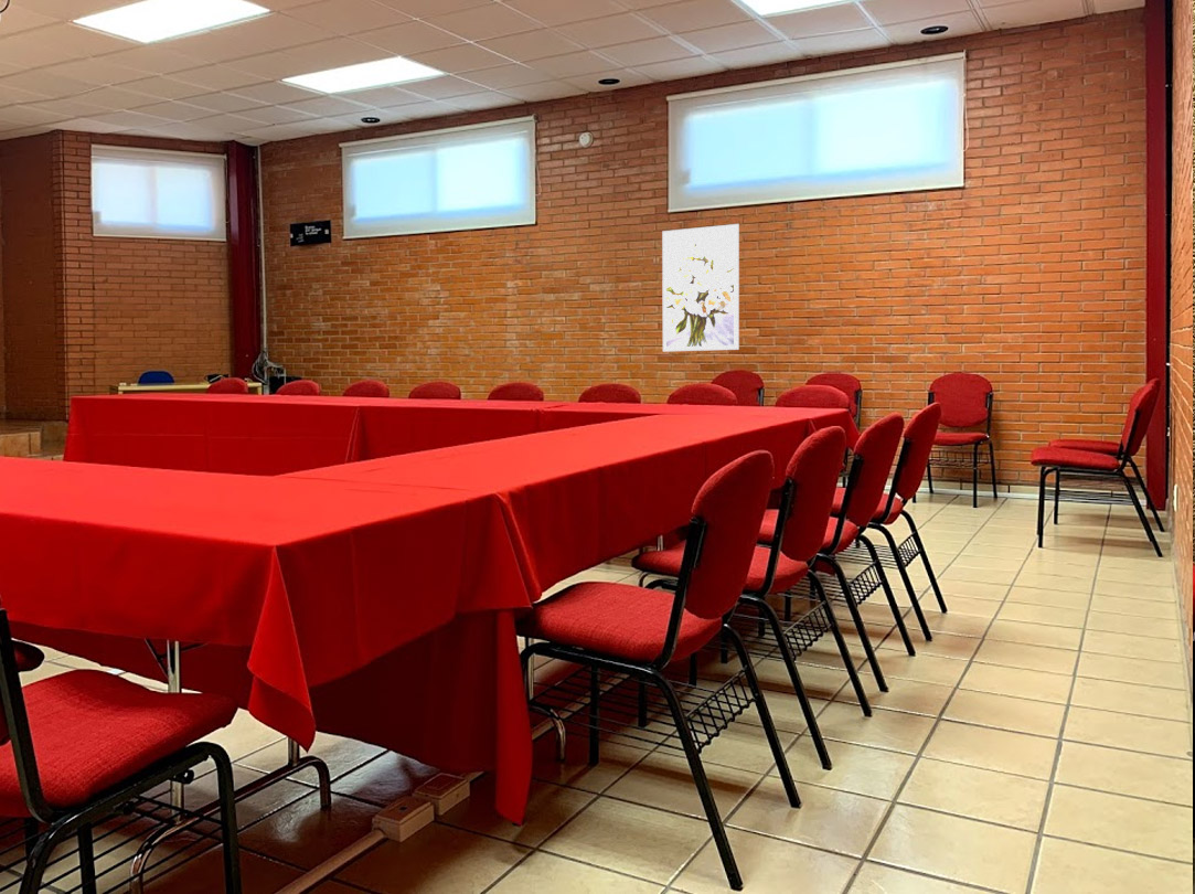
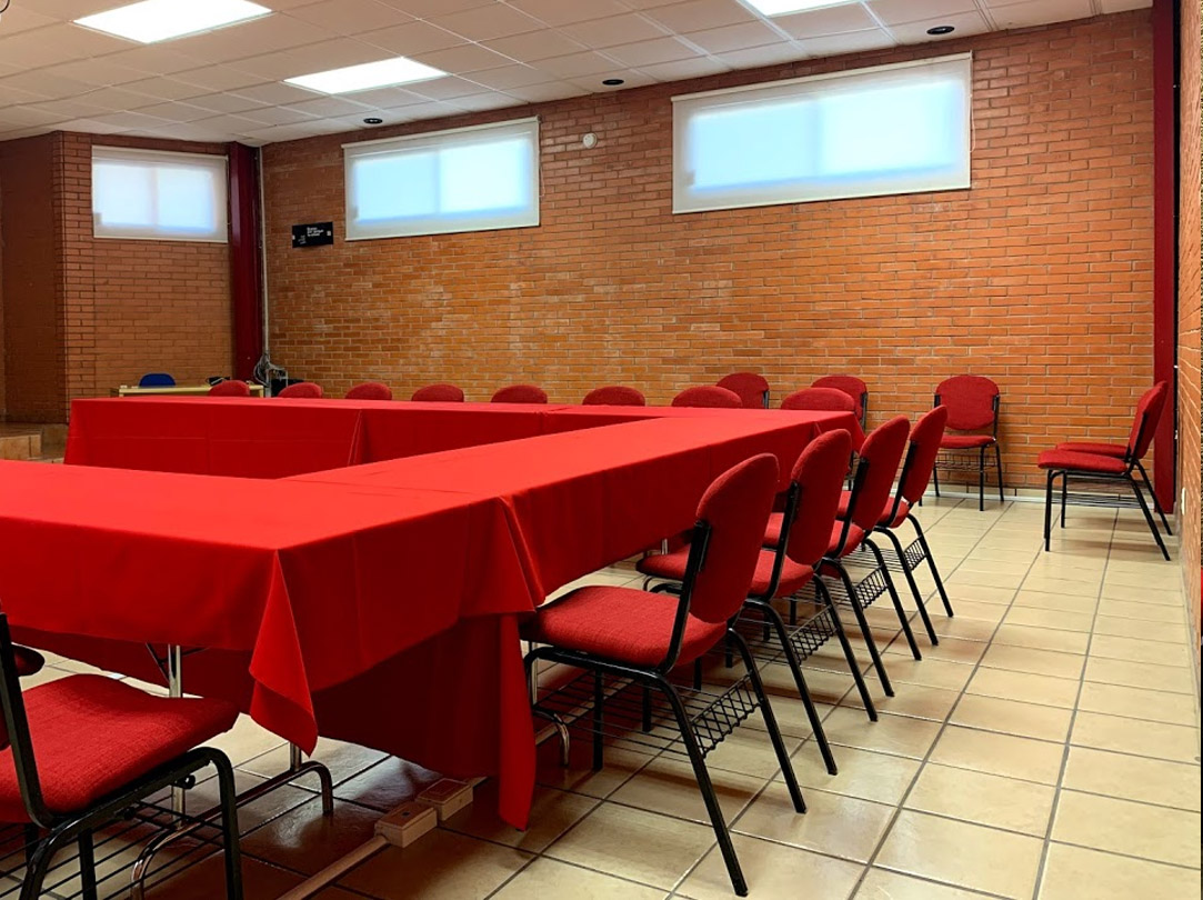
- wall art [661,223,740,352]
